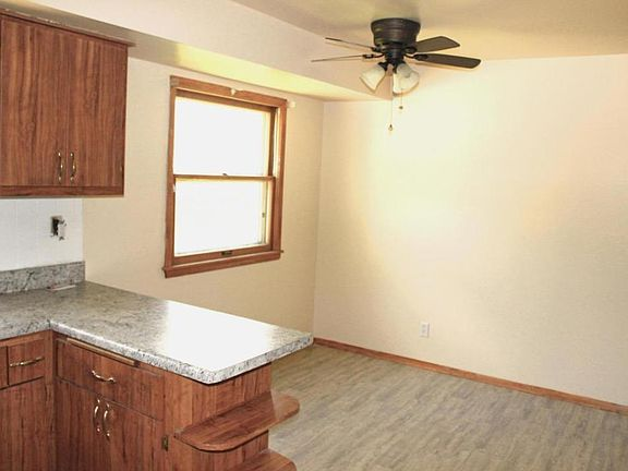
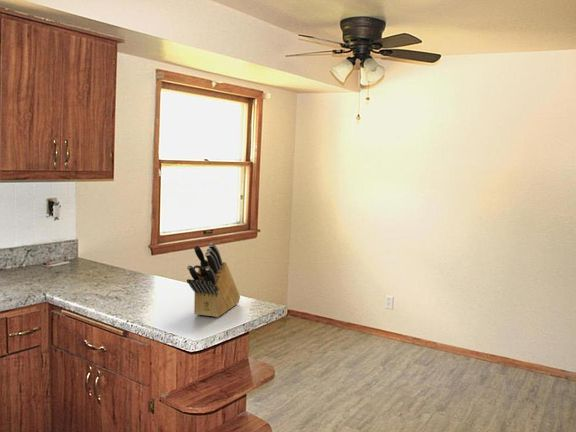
+ knife block [186,242,241,318]
